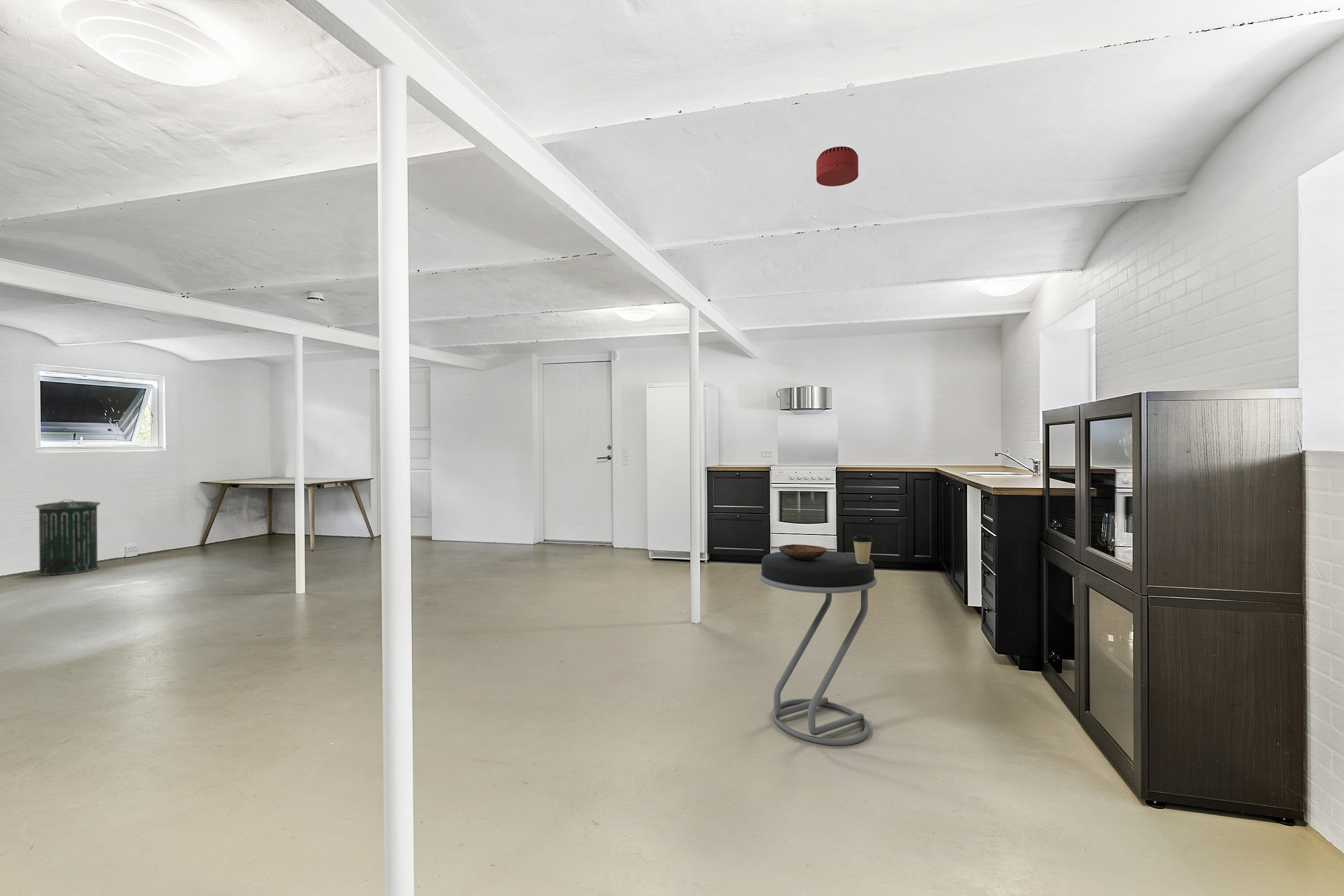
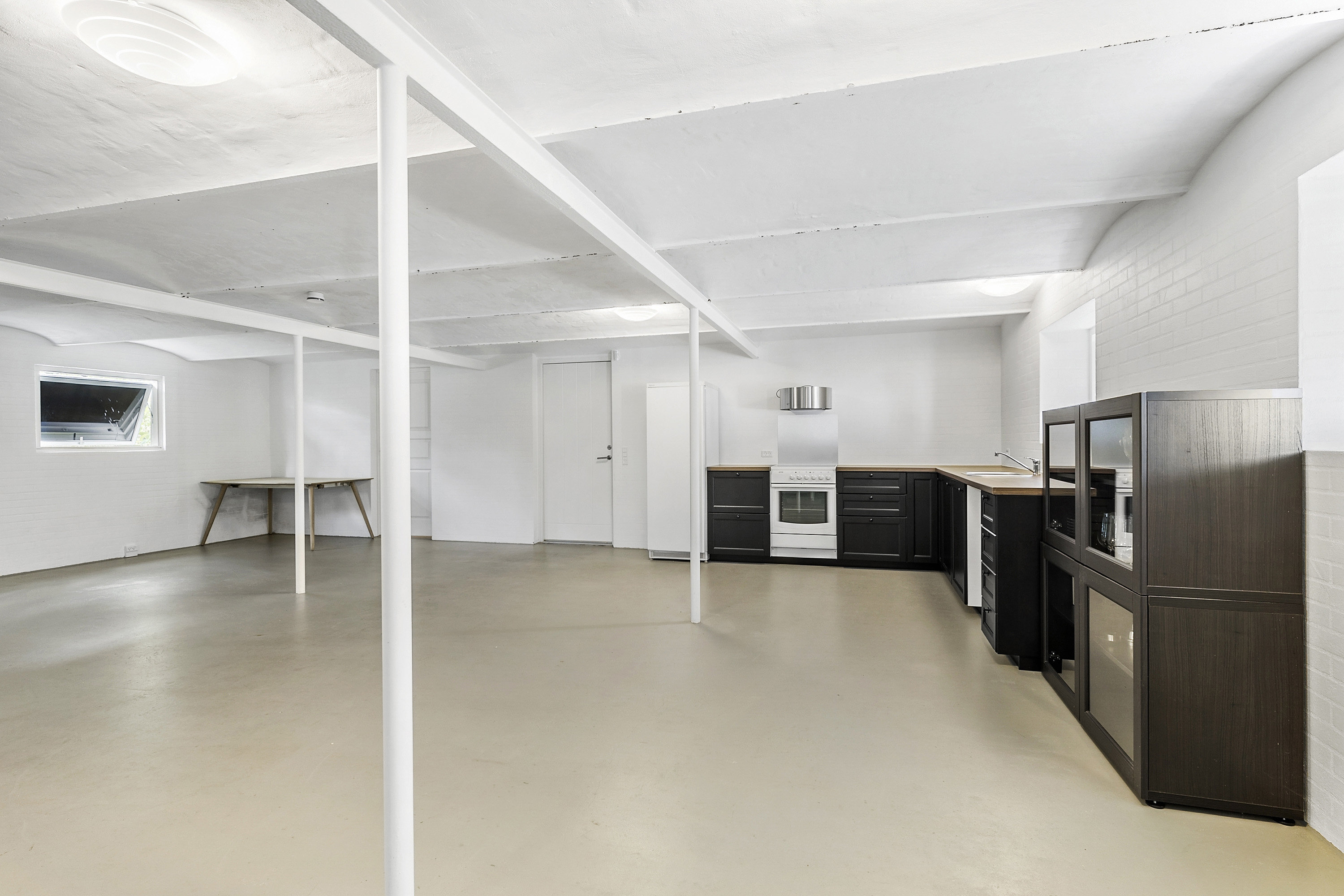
- coffee cup [852,535,874,564]
- trash can [34,499,101,576]
- smoke detector [816,146,859,187]
- bowl [778,544,827,560]
- stool [758,551,878,746]
